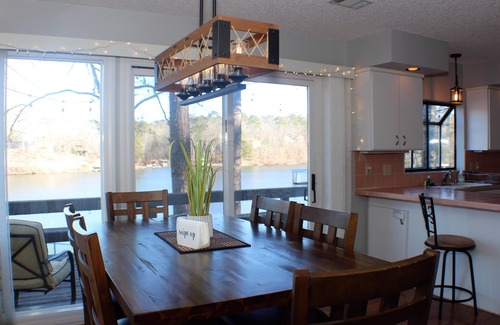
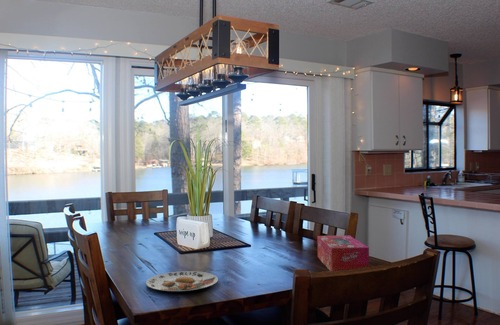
+ plate [145,270,219,292]
+ tissue box [317,234,370,272]
